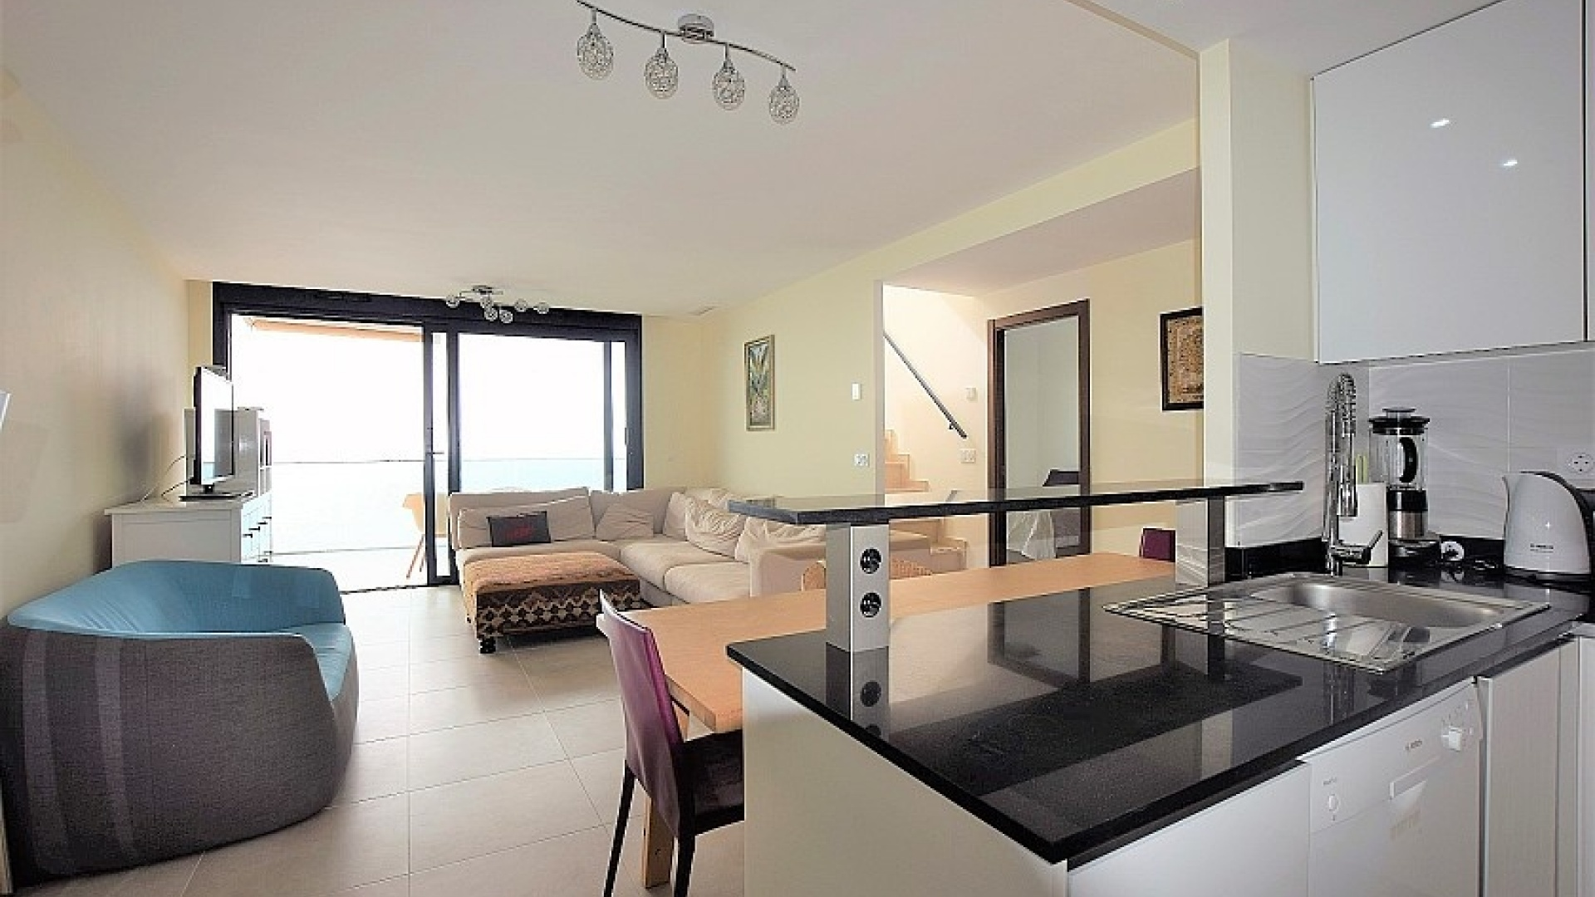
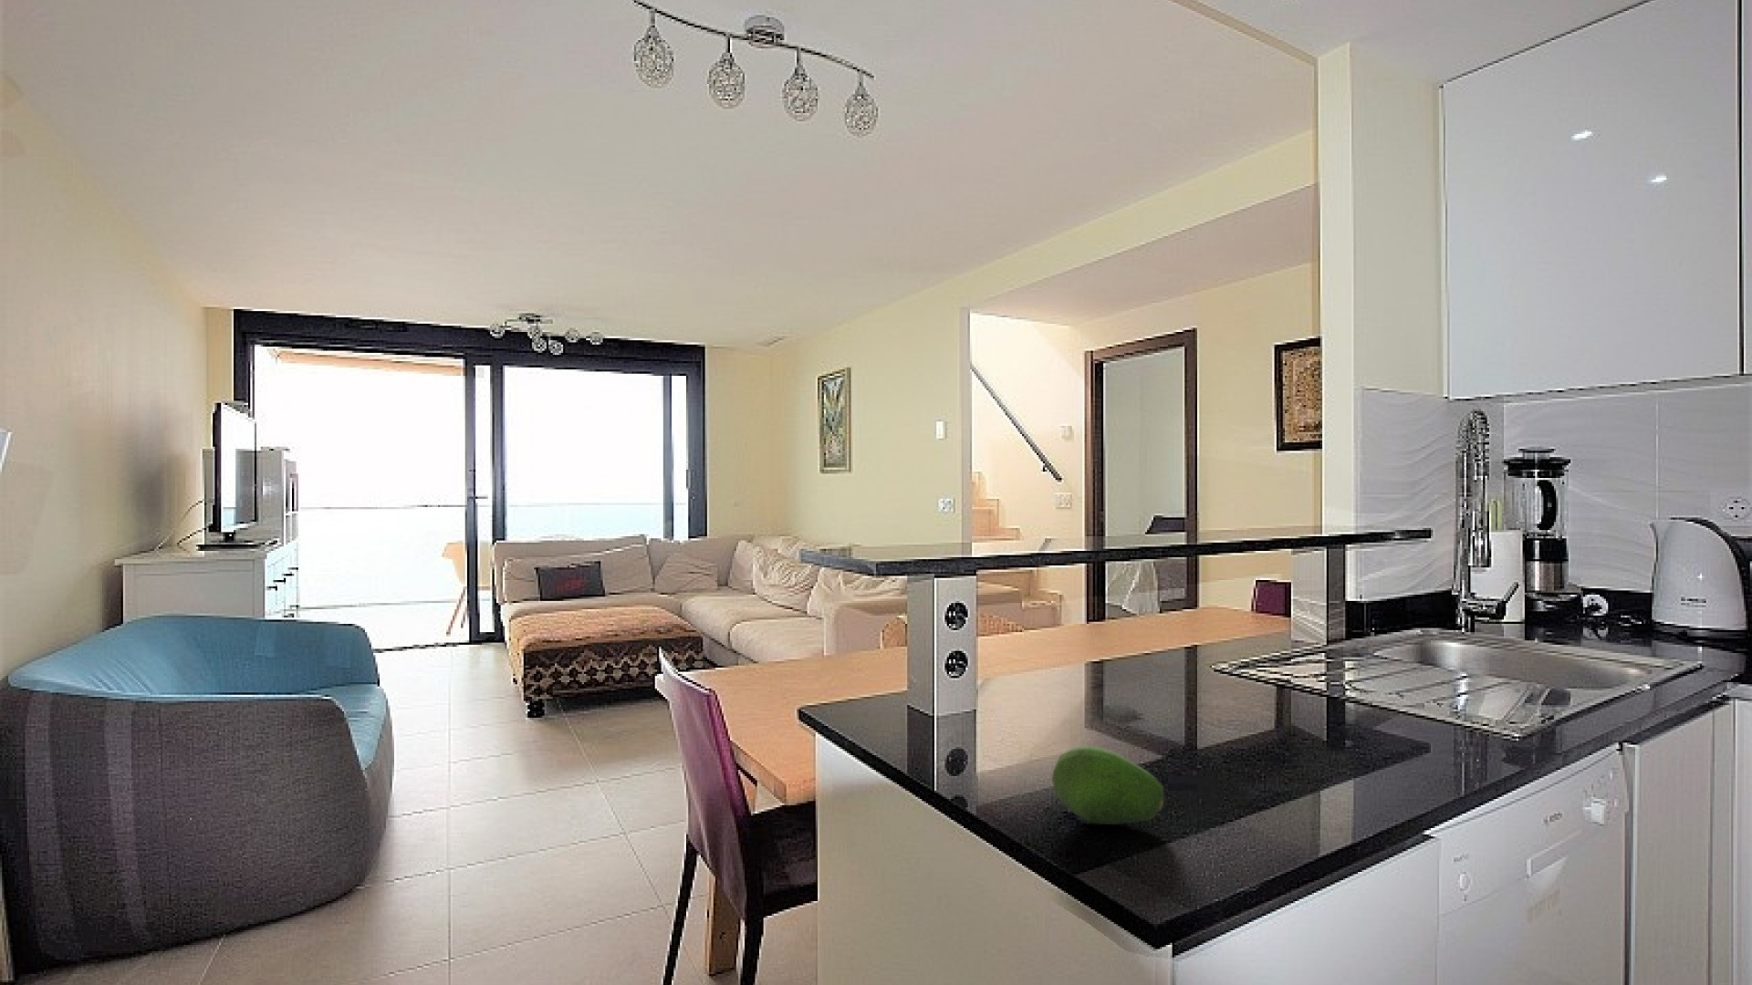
+ fruit [1052,746,1165,825]
